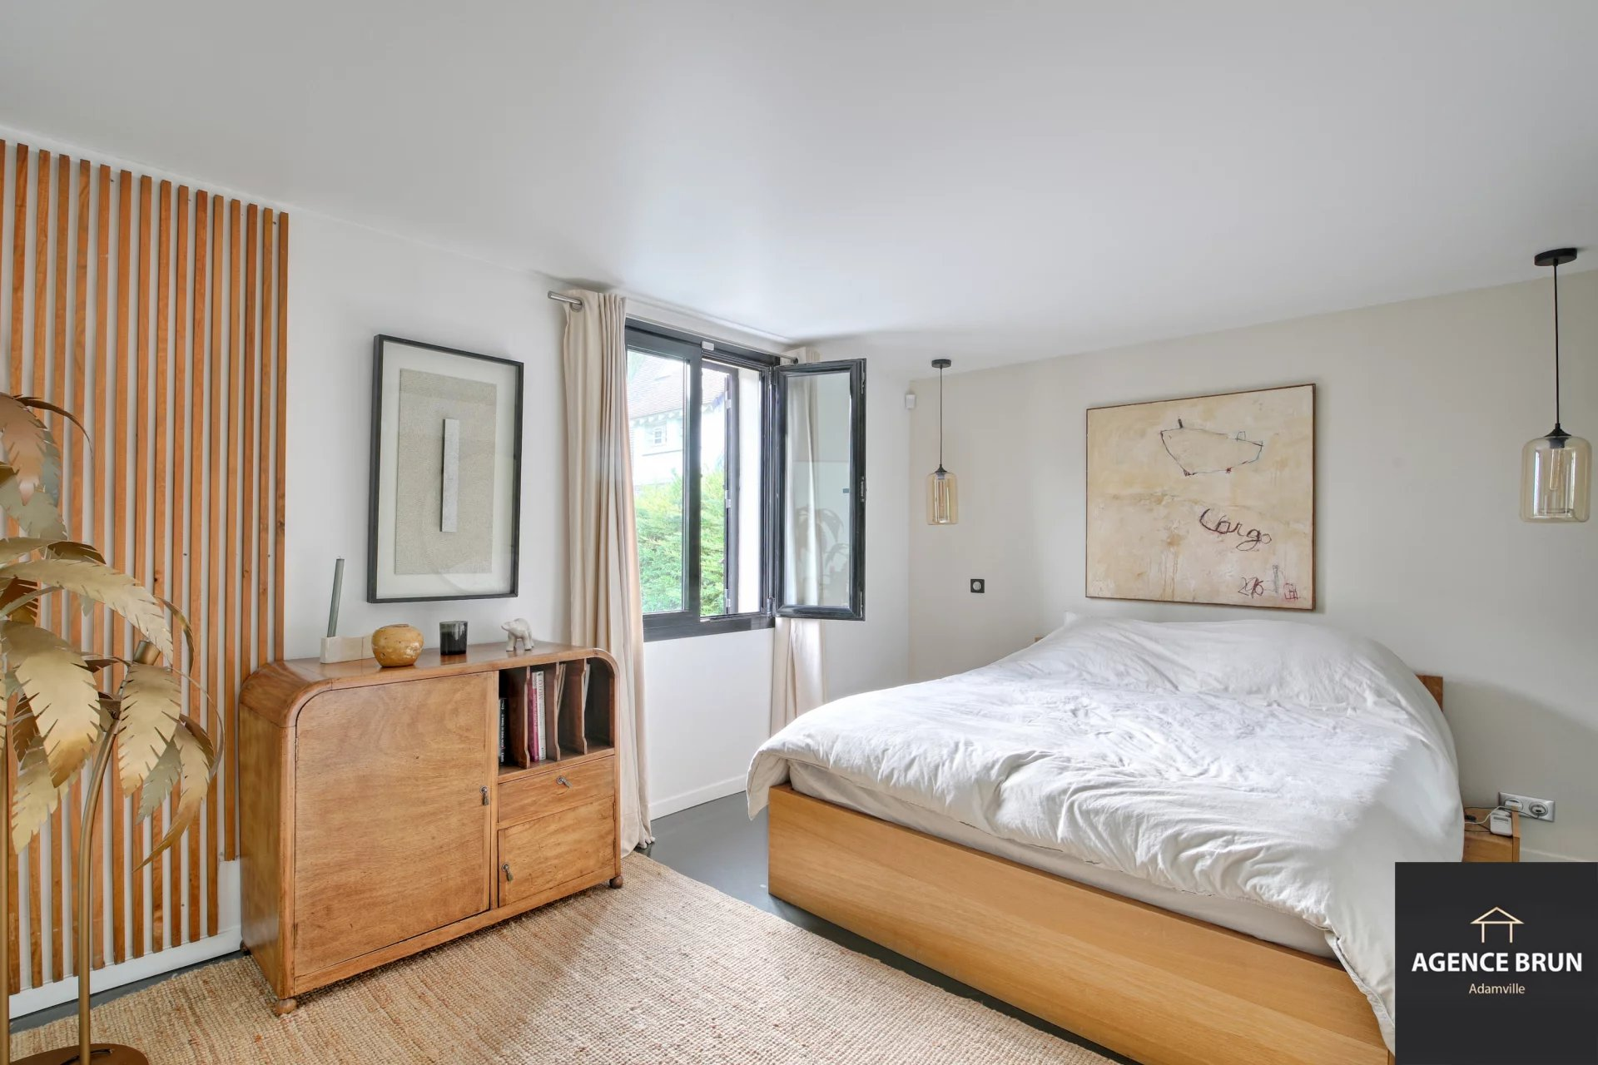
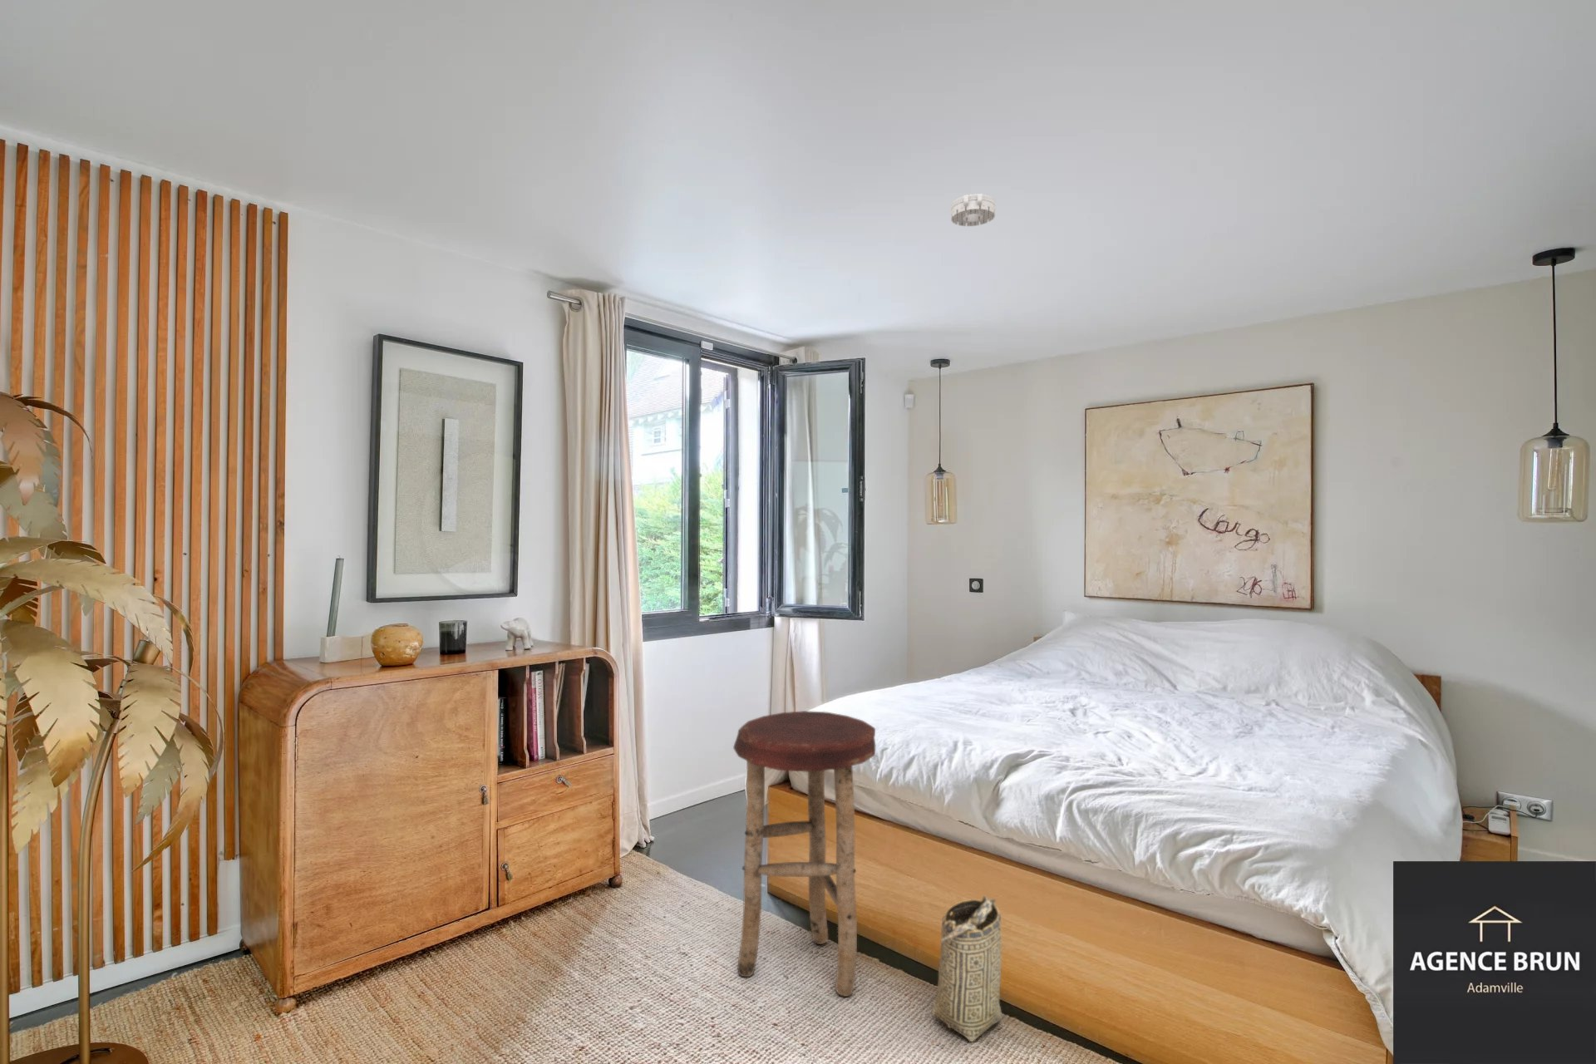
+ basket [931,895,1003,1043]
+ stool [733,710,876,998]
+ smoke detector [950,192,996,227]
